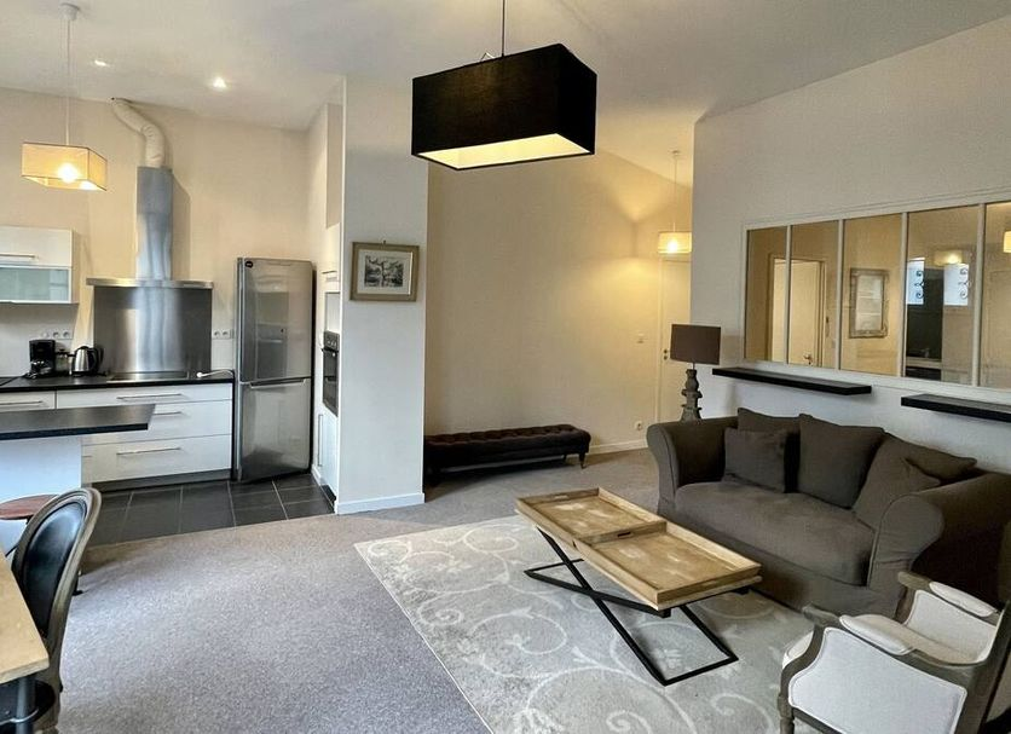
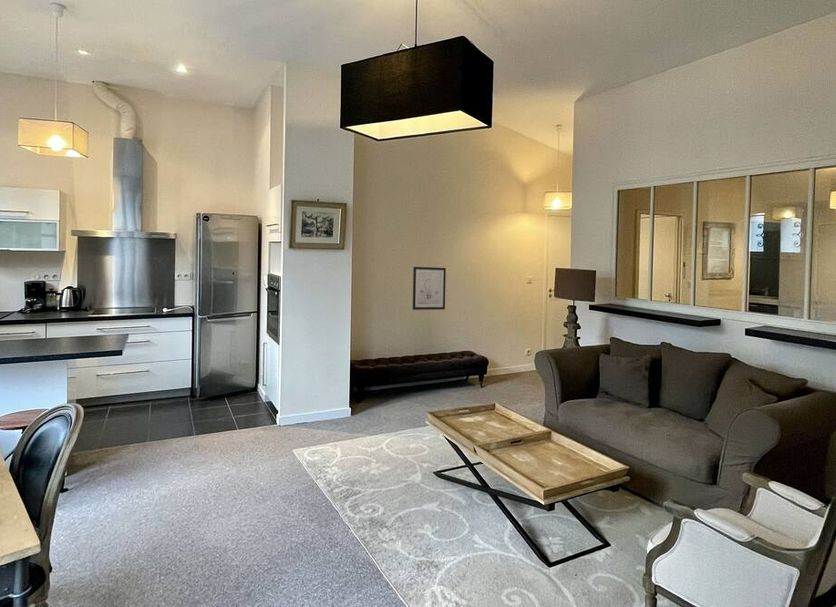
+ wall art [412,266,447,311]
